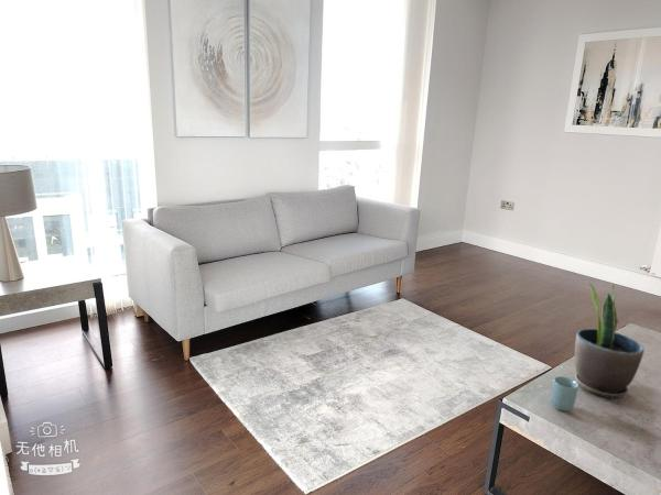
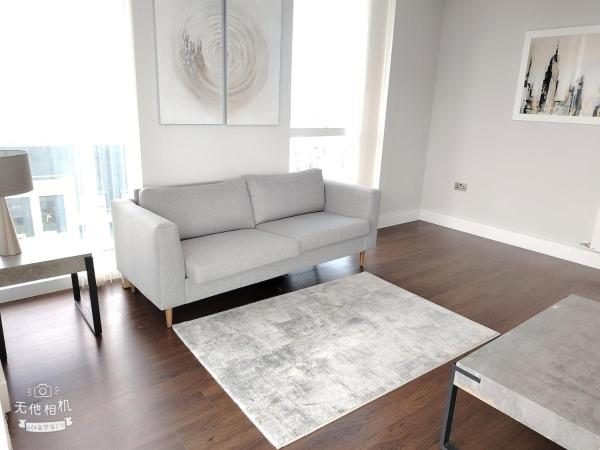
- cup [550,375,579,413]
- potted plant [574,283,646,399]
